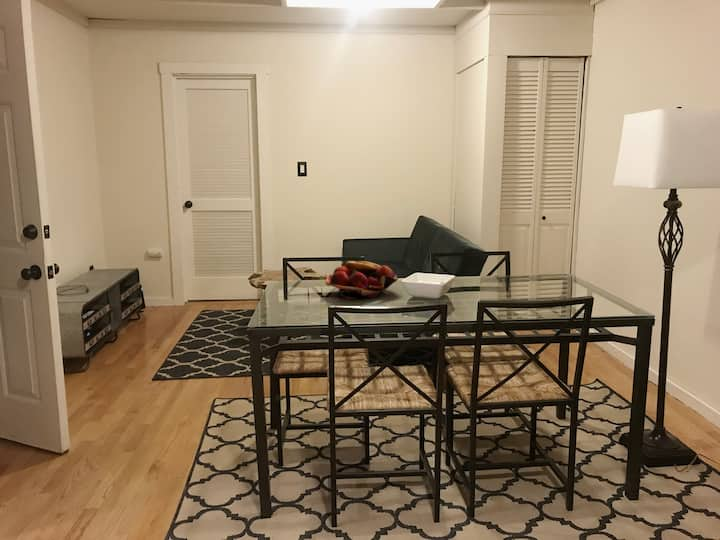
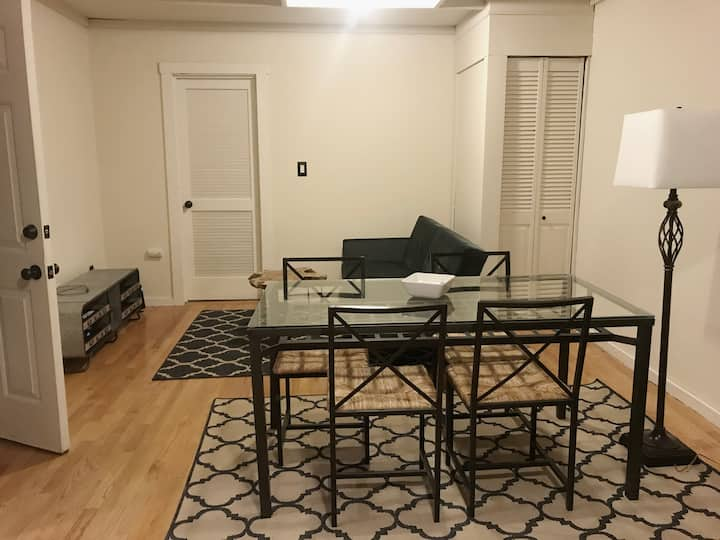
- fruit basket [324,260,400,300]
